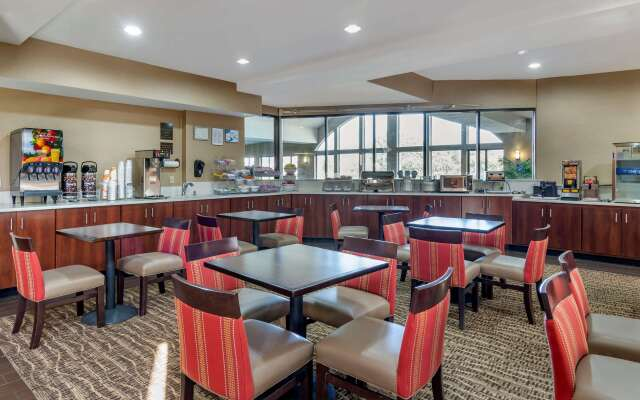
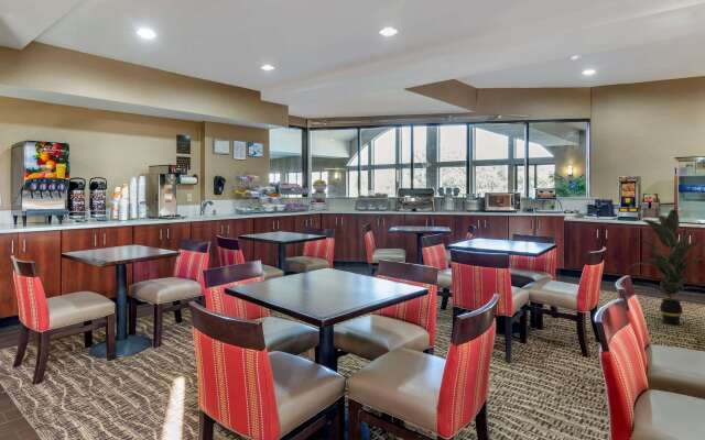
+ indoor plant [626,208,705,326]
